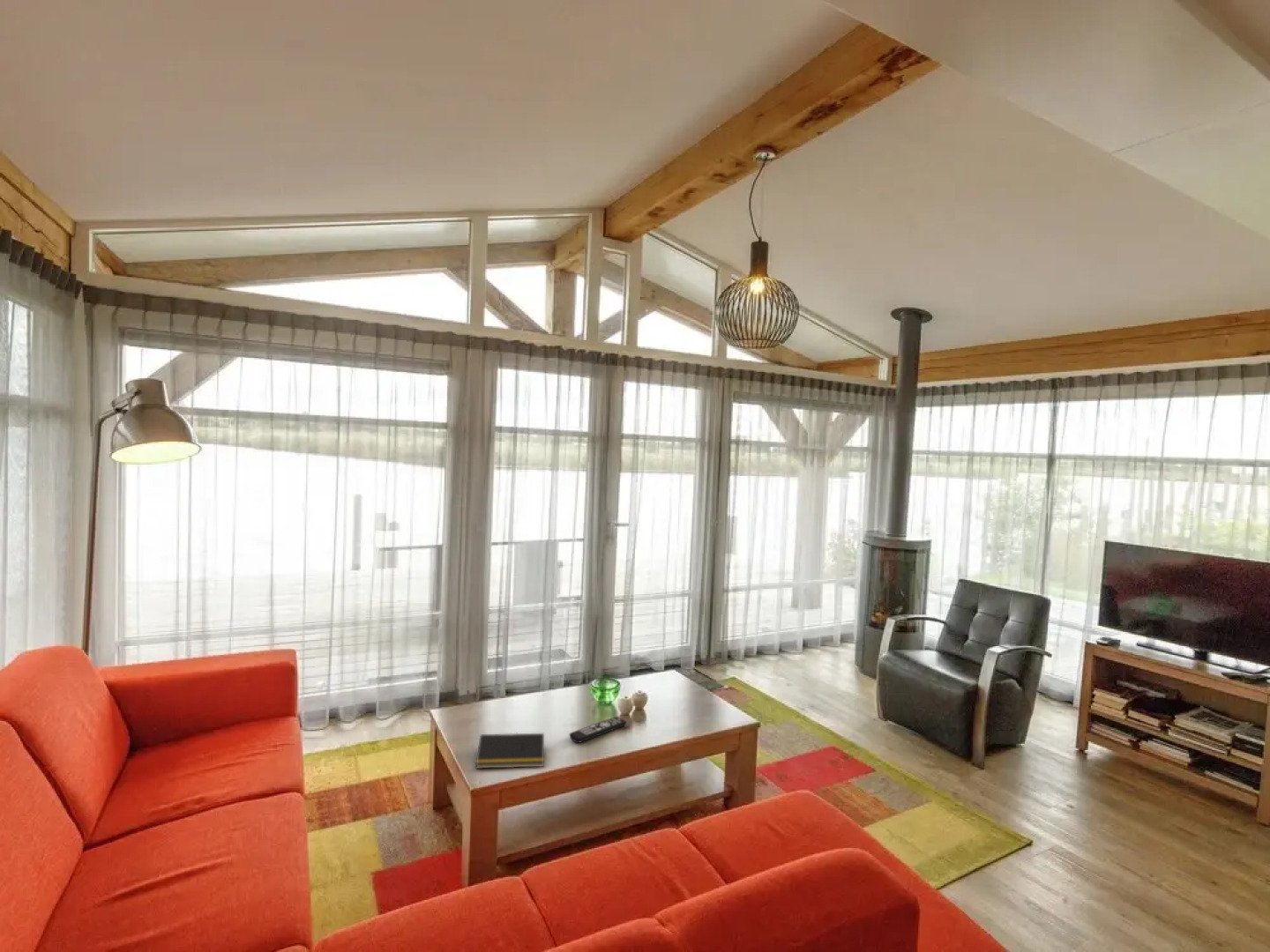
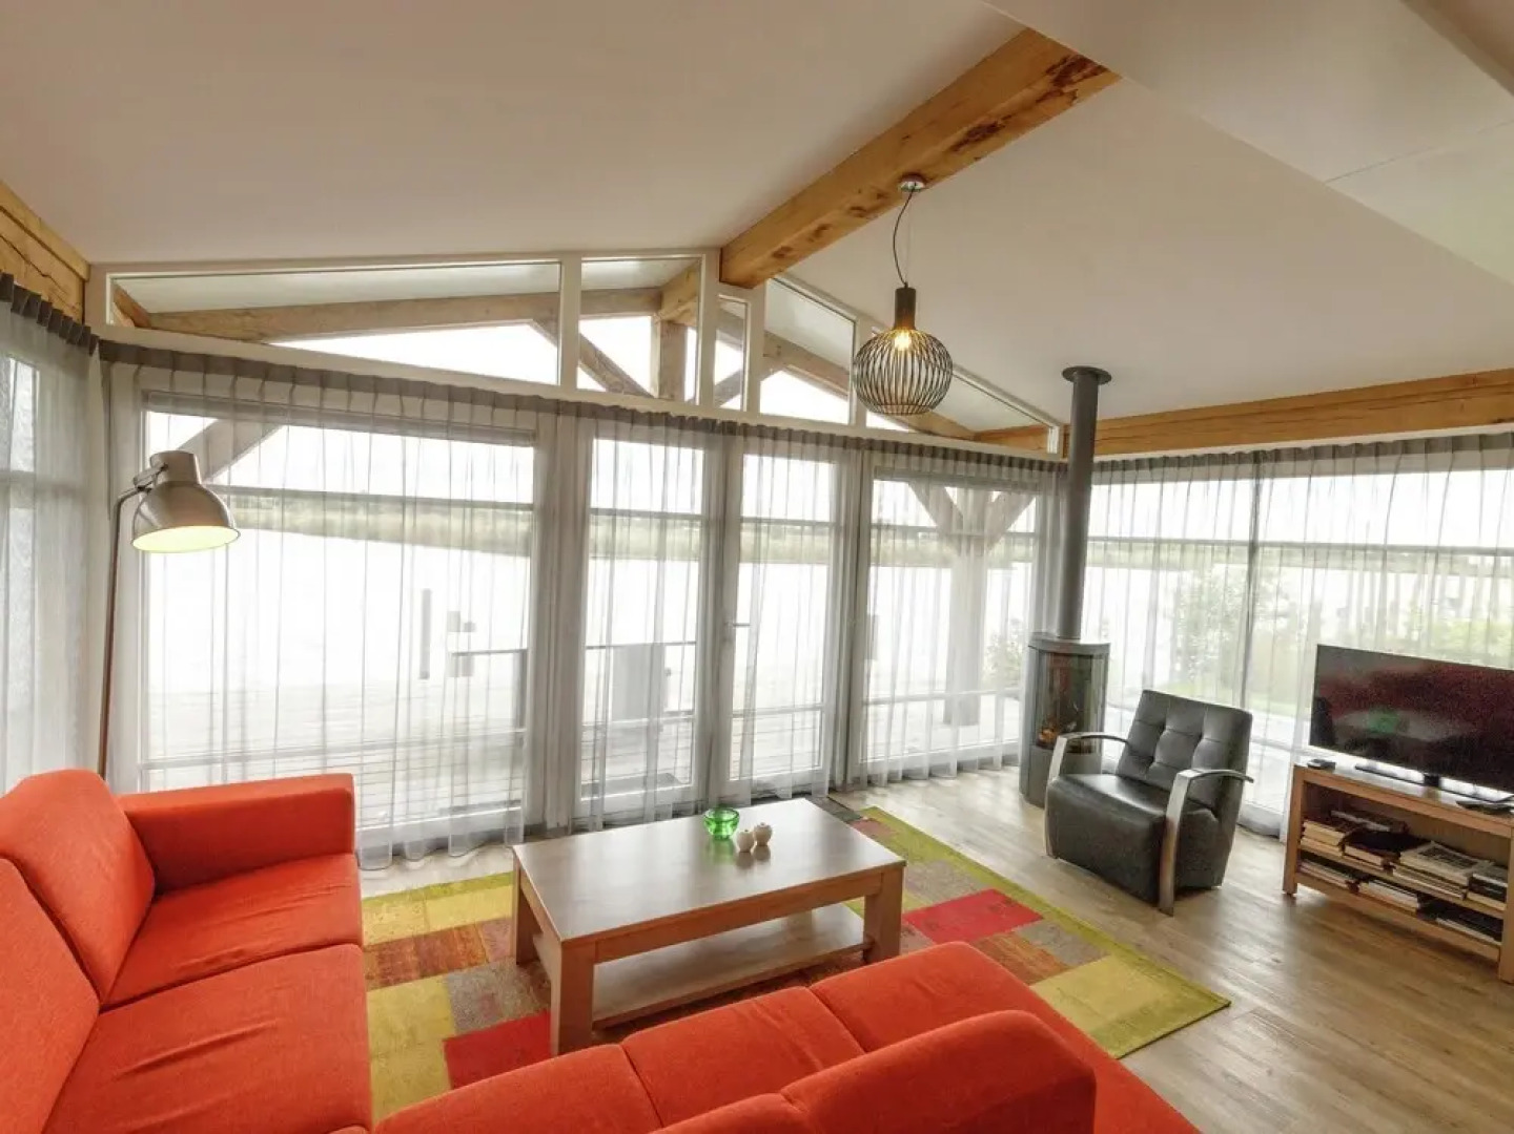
- notepad [475,733,545,770]
- remote control [569,716,627,744]
